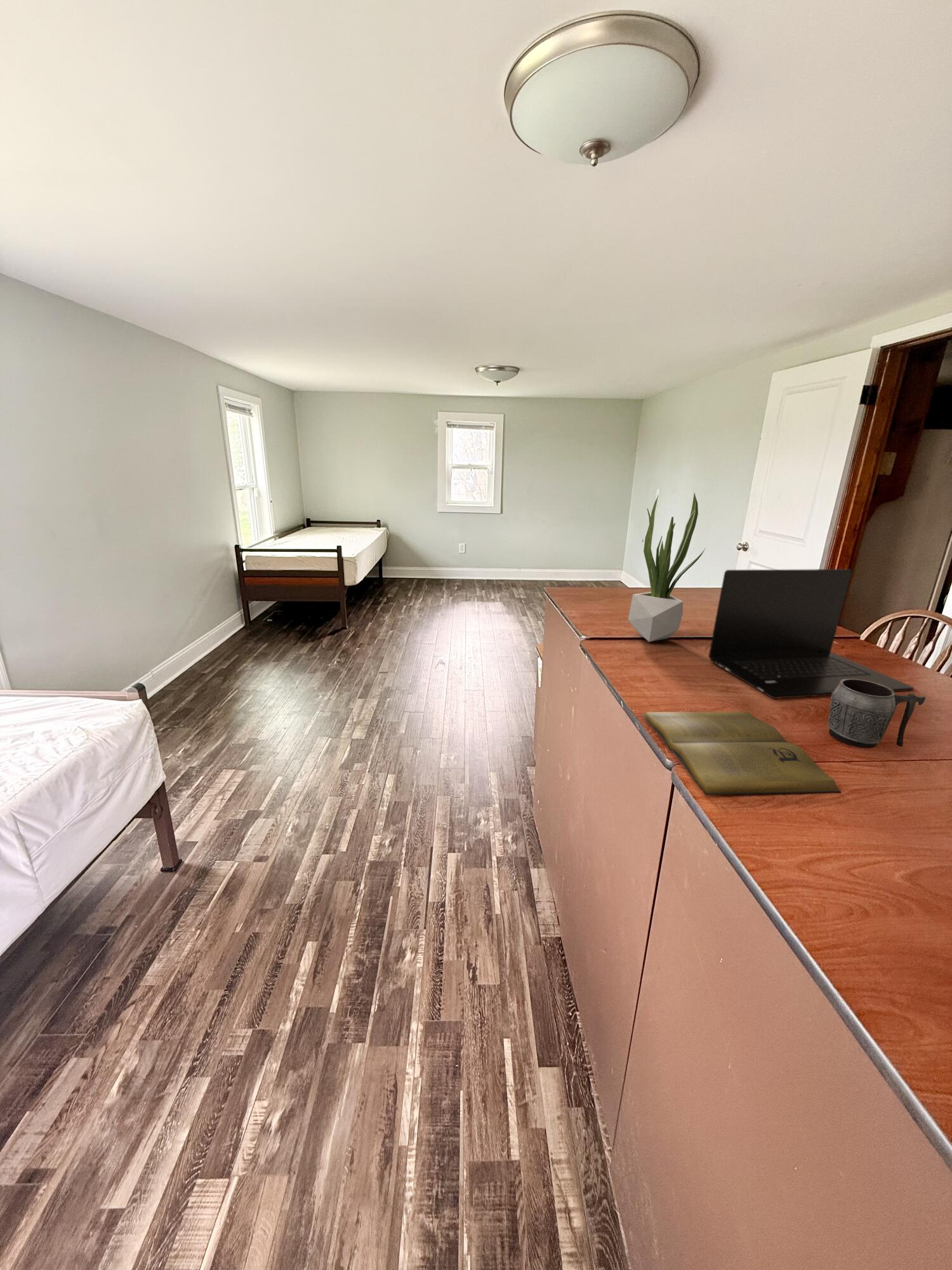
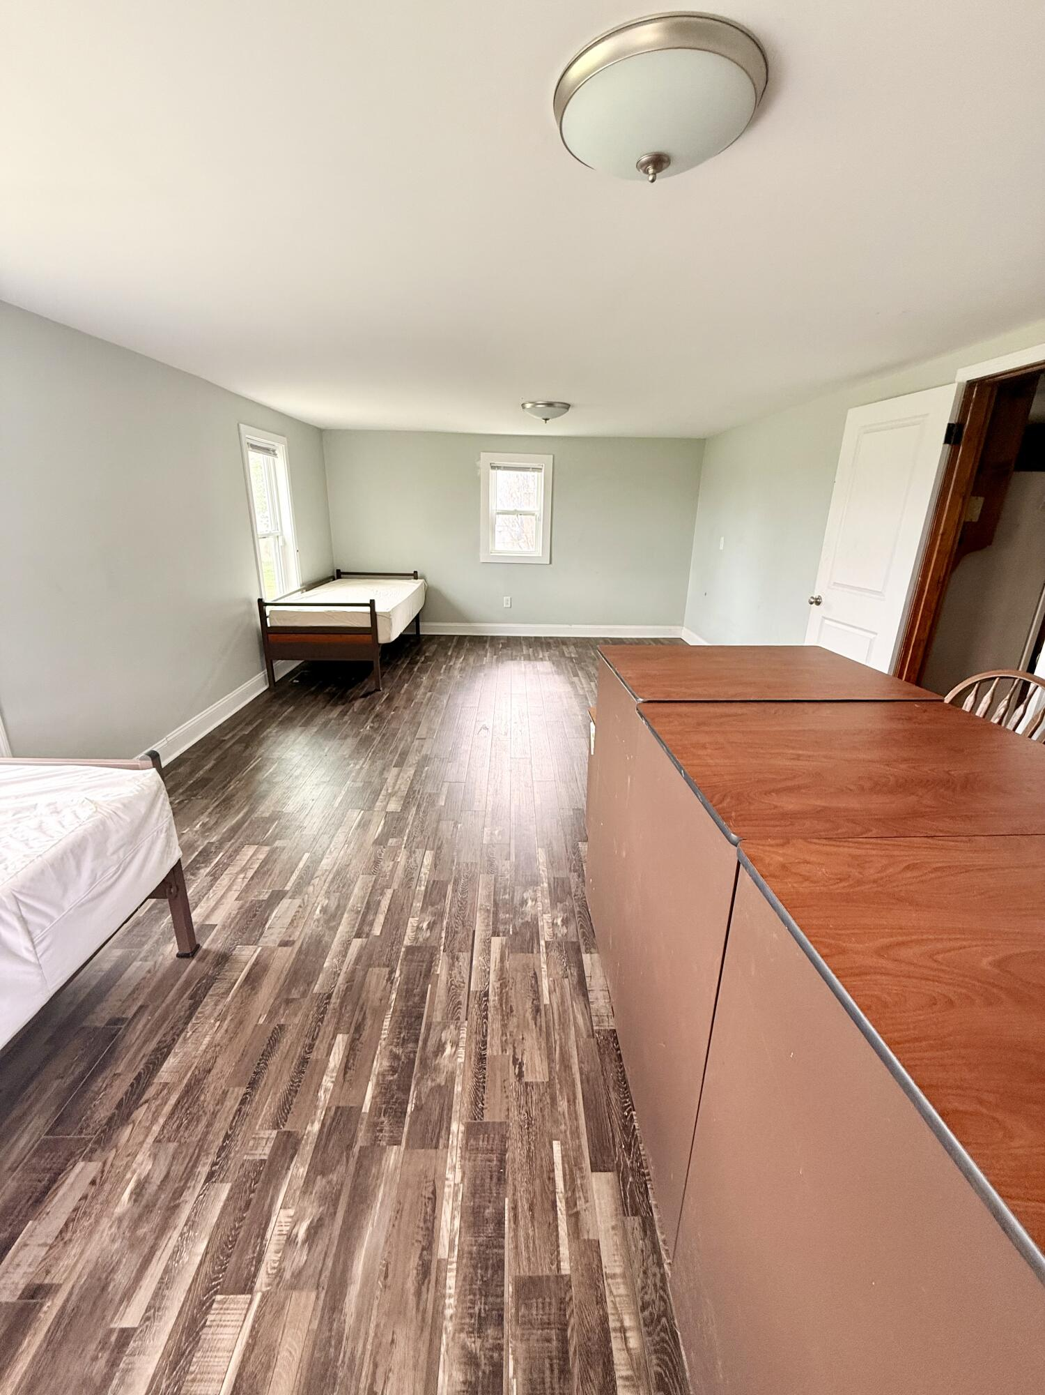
- book [641,711,842,796]
- laptop [708,568,915,699]
- mug [828,679,926,749]
- potted plant [628,492,706,643]
